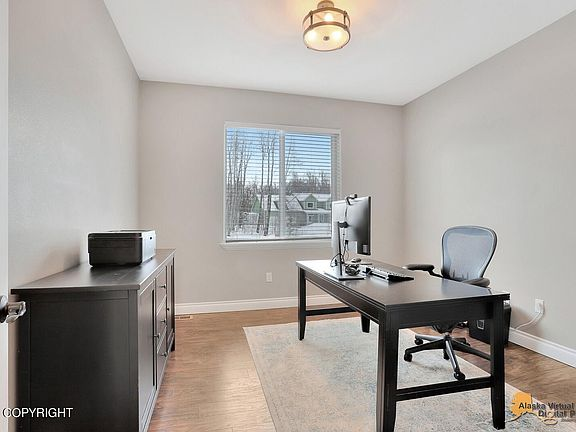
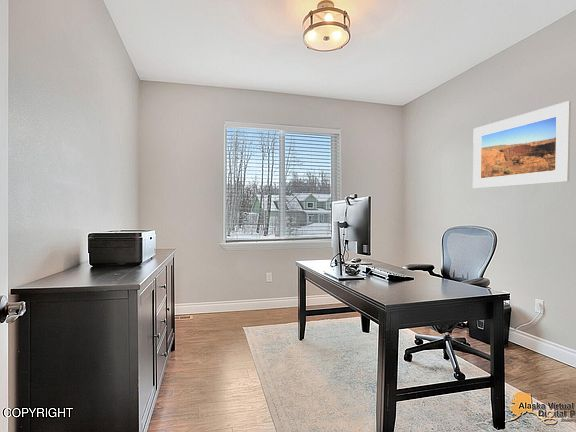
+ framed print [472,100,572,189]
